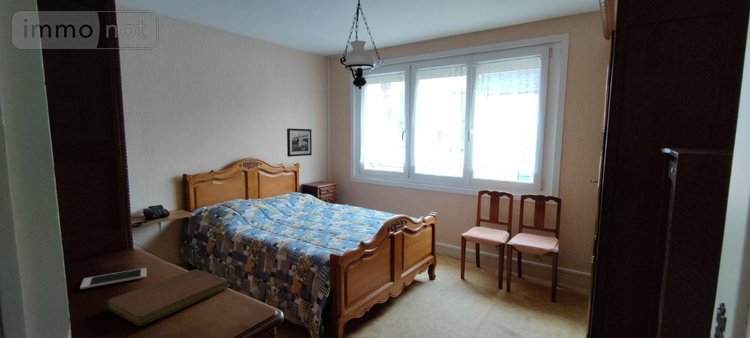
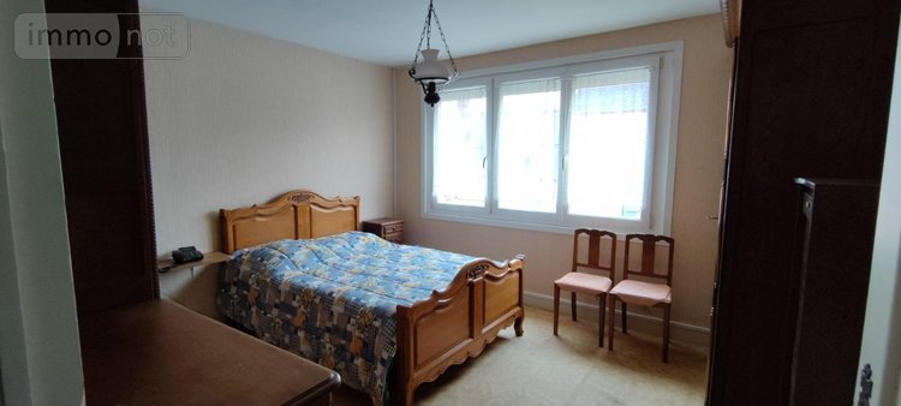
- cell phone [79,267,147,290]
- notebook [105,268,229,327]
- picture frame [286,127,313,158]
